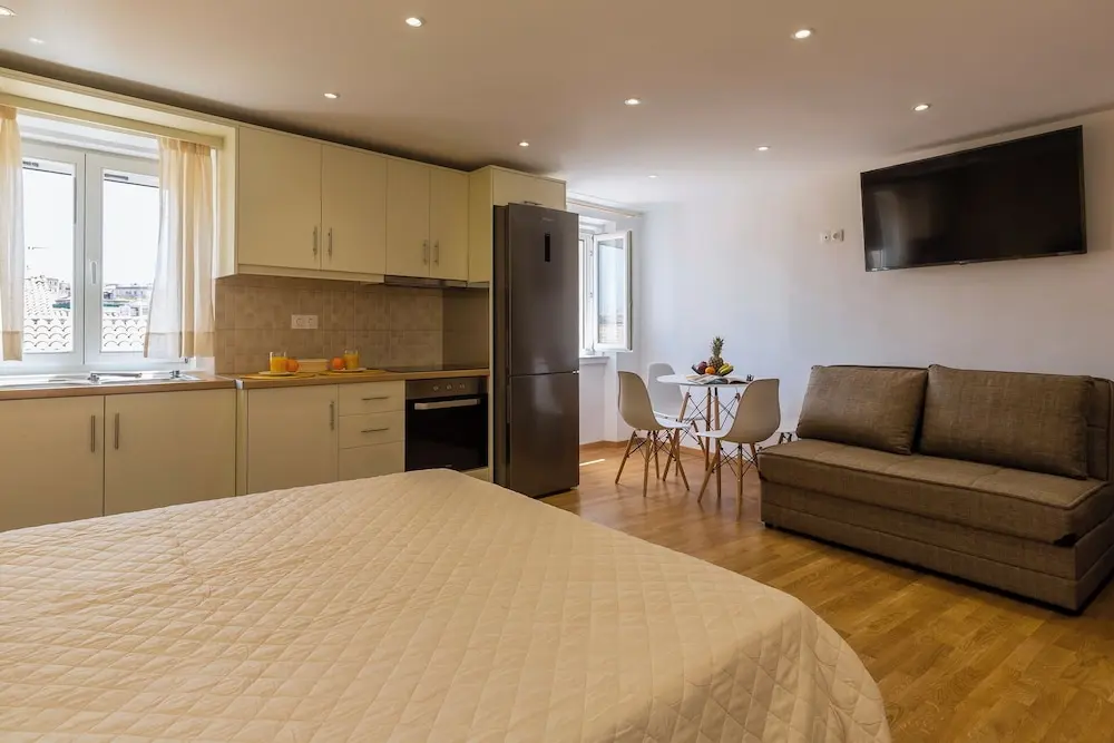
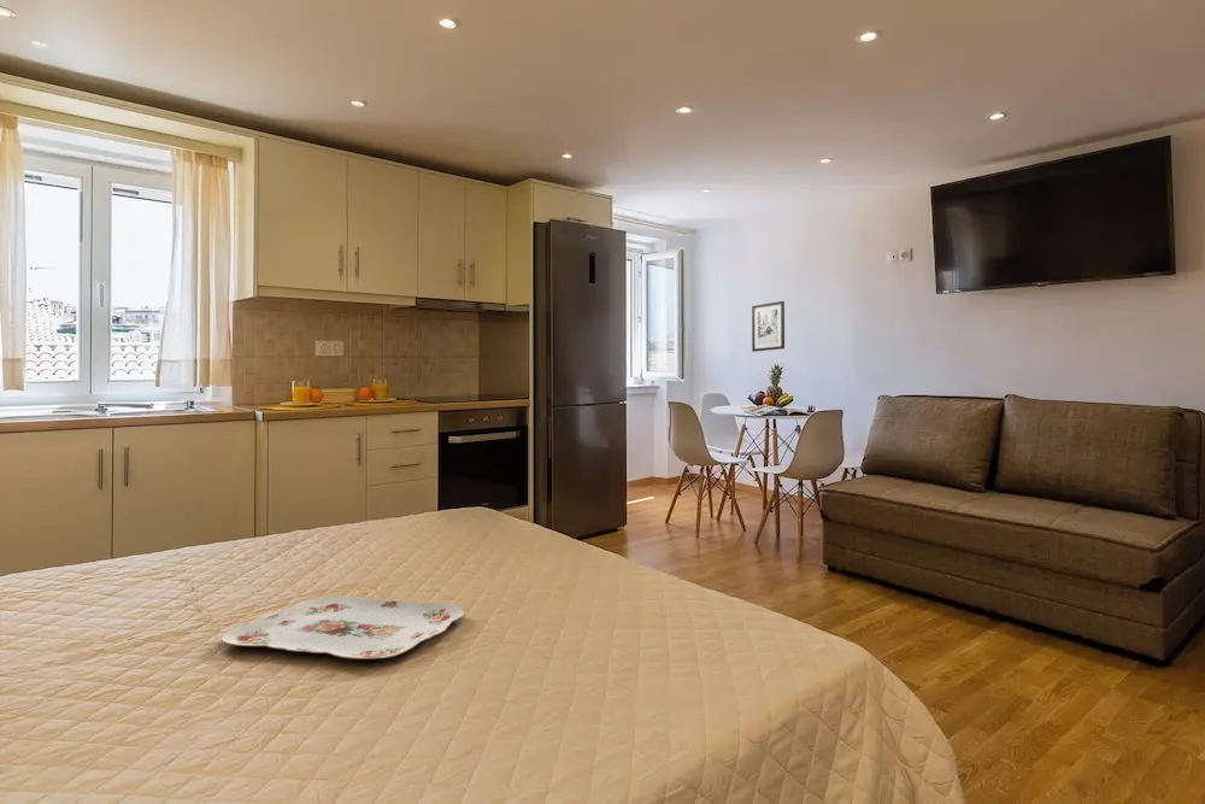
+ serving tray [221,594,465,661]
+ wall art [751,300,786,353]
